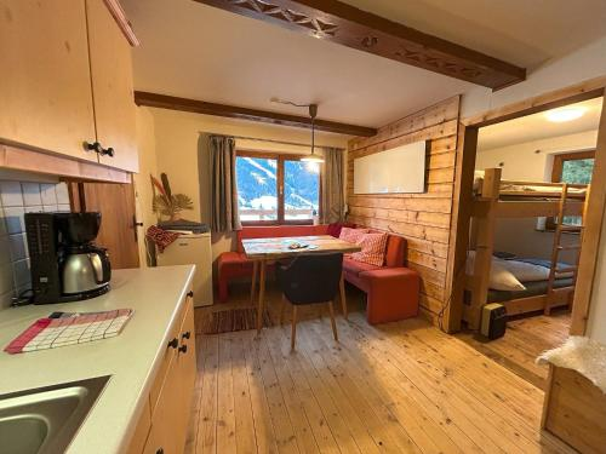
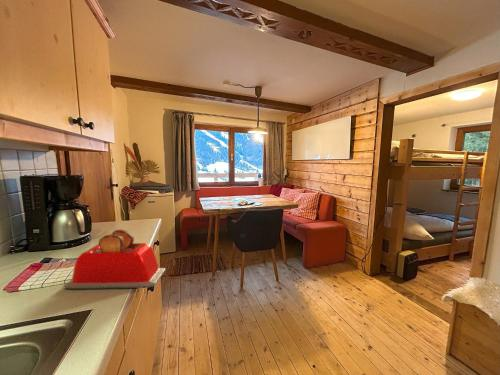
+ toaster [62,228,166,290]
